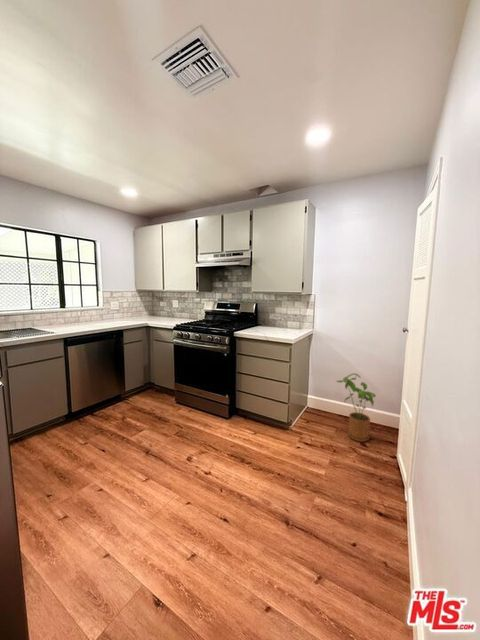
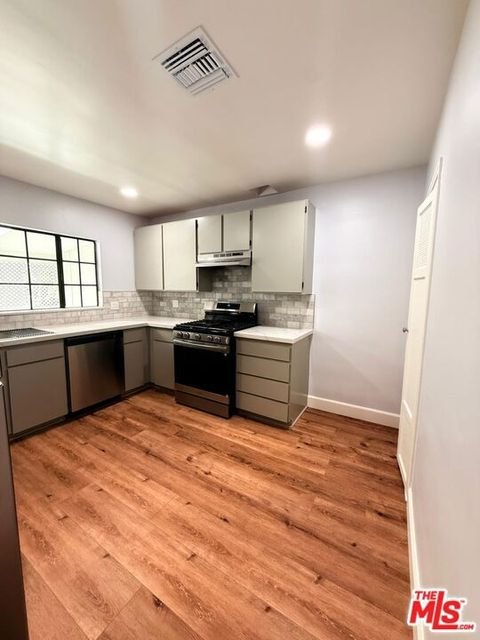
- house plant [335,372,377,443]
